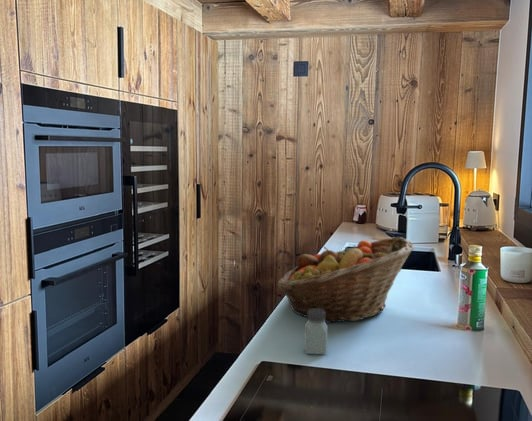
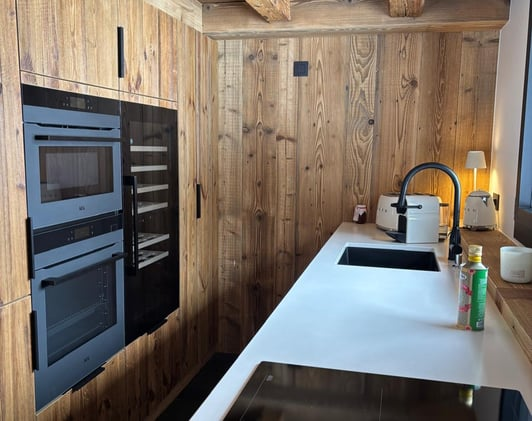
- fruit basket [276,236,415,324]
- saltshaker [303,309,328,355]
